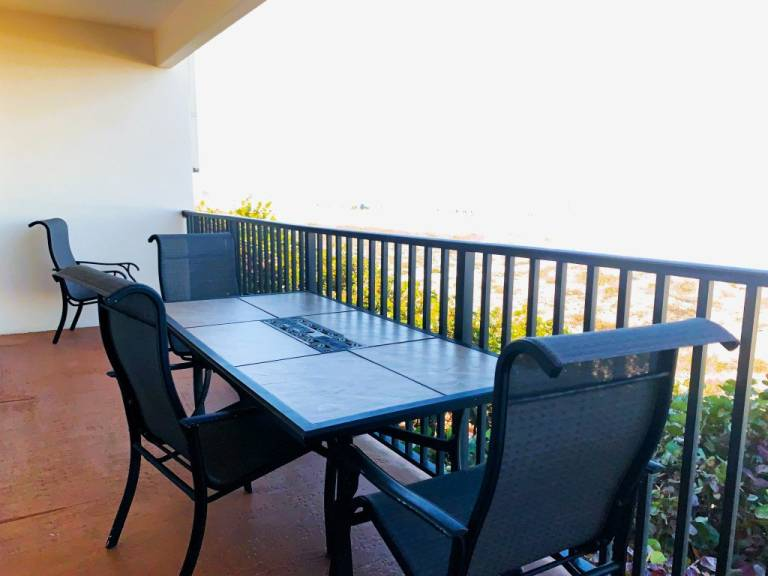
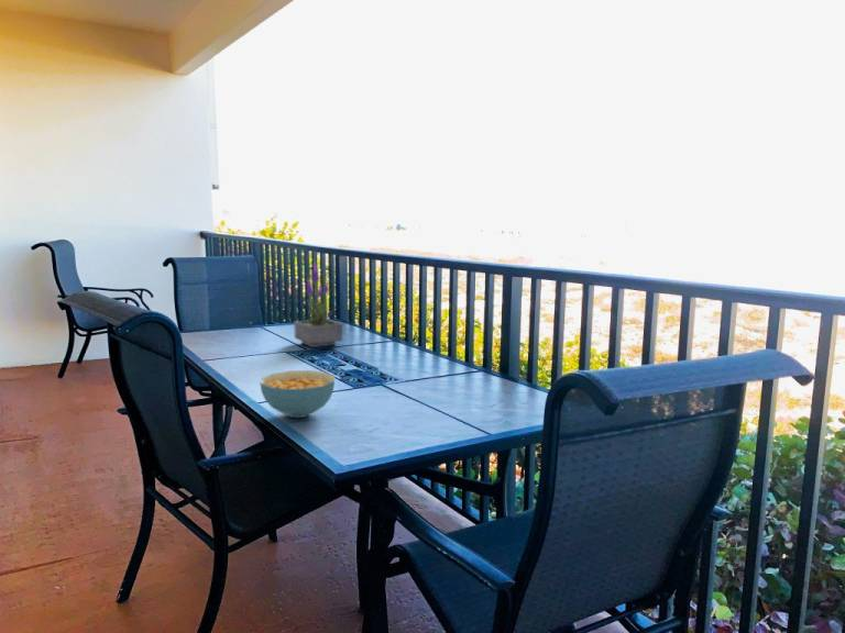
+ potted plant [293,260,343,348]
+ cereal bowl [259,369,336,419]
